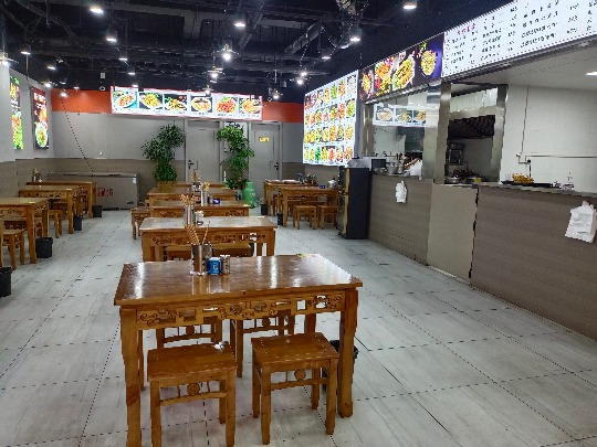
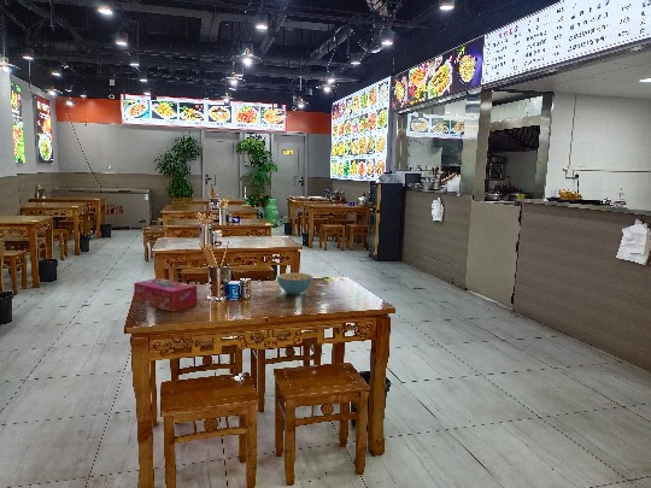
+ tissue box [133,277,198,313]
+ cereal bowl [276,271,313,295]
